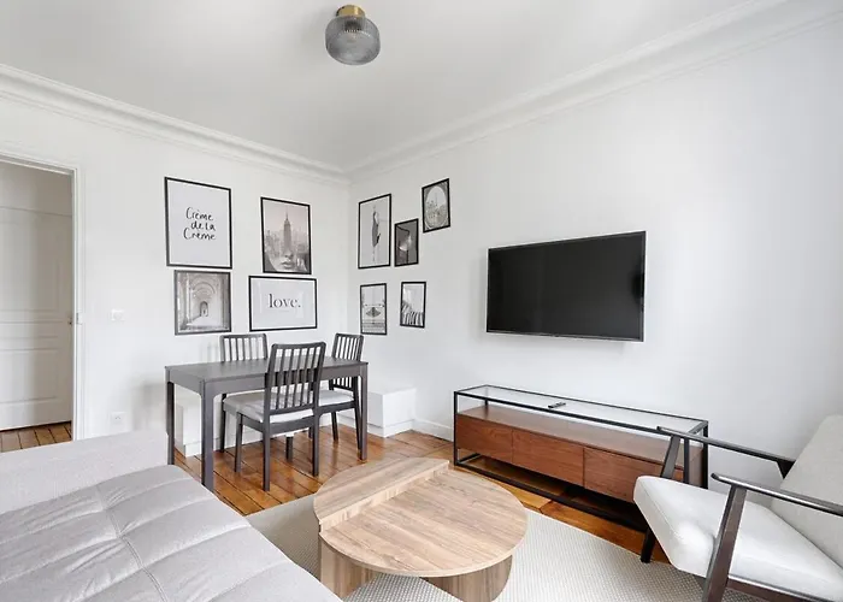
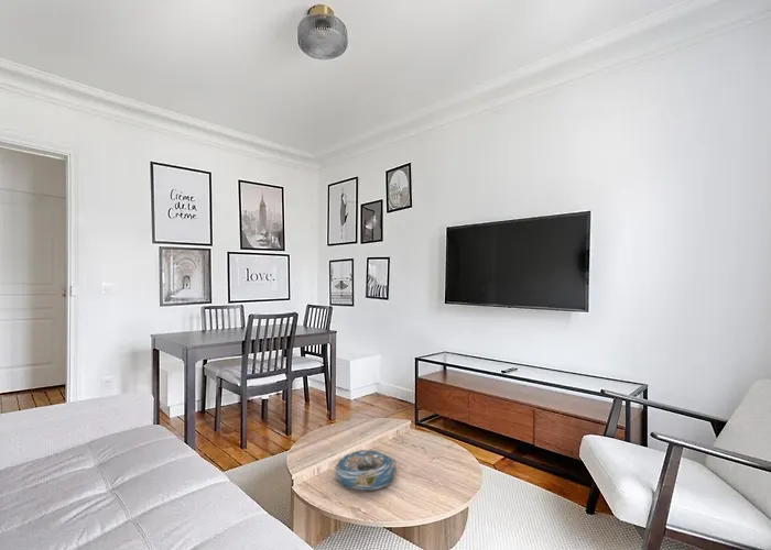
+ decorative bowl [334,449,398,493]
